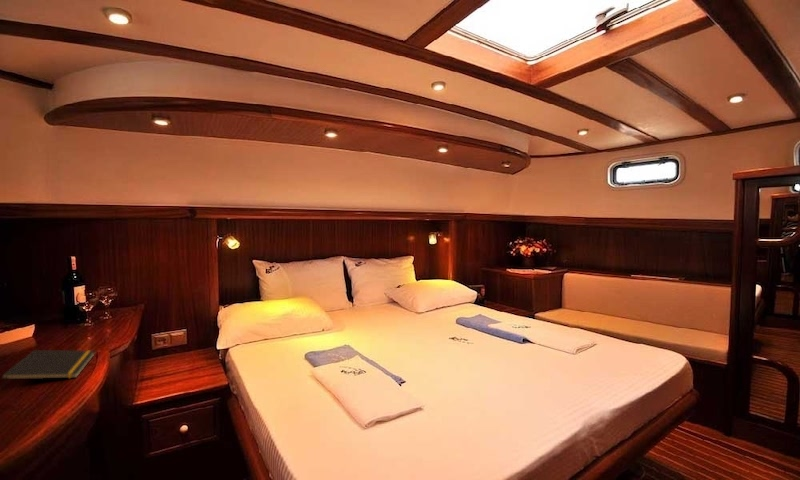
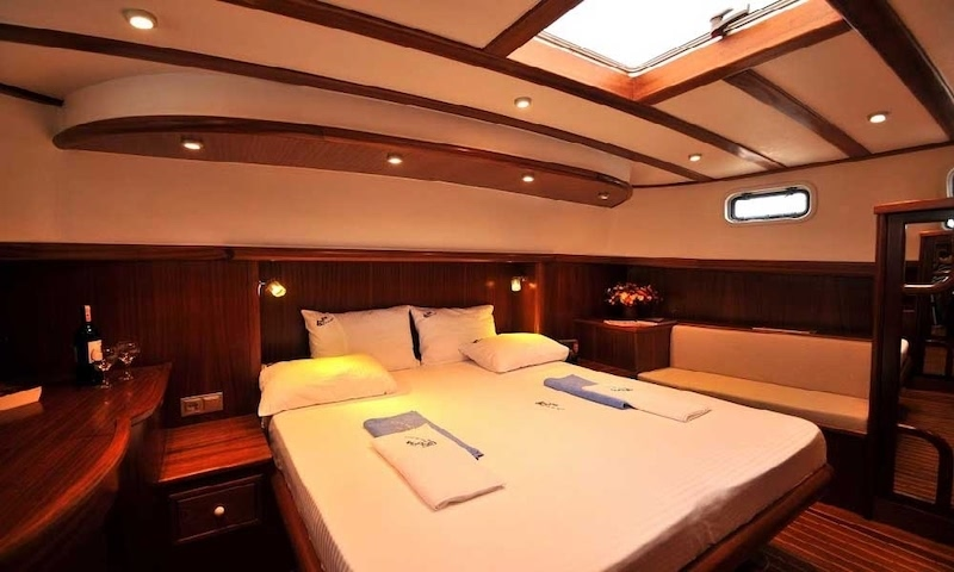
- notepad [0,349,96,392]
